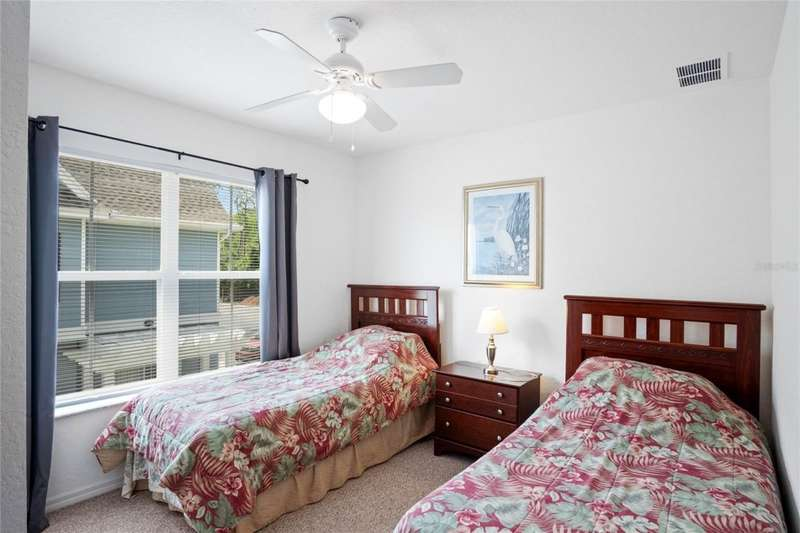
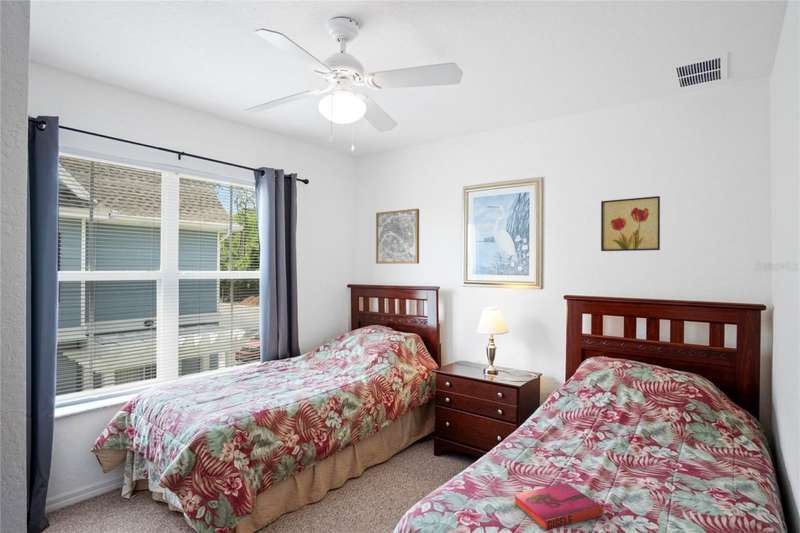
+ wall art [600,195,661,252]
+ wall art [375,208,420,265]
+ hardback book [513,482,604,532]
